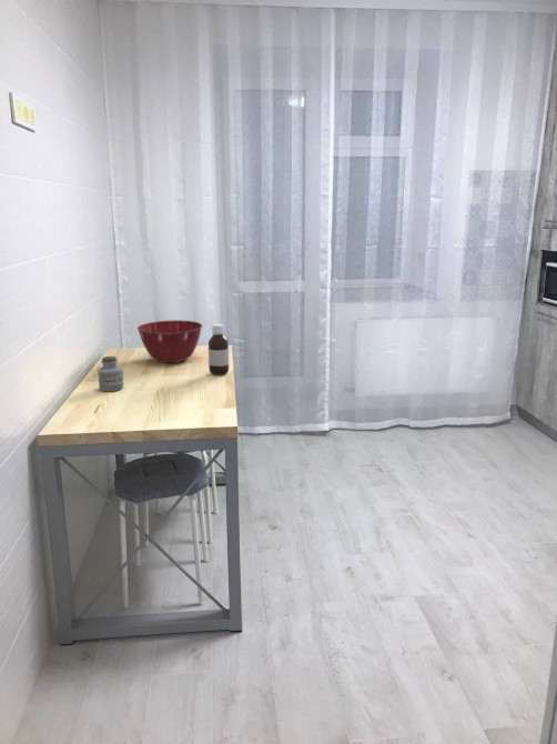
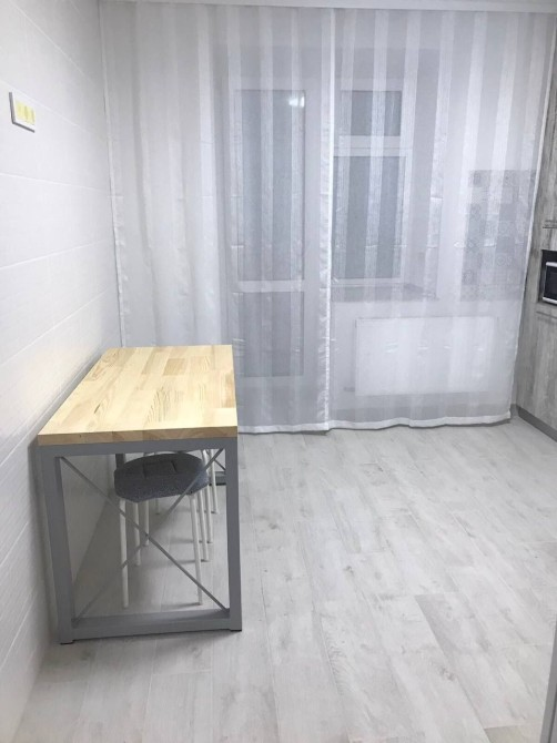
- jar [97,355,124,392]
- bottle [207,323,230,376]
- mixing bowl [136,319,204,364]
